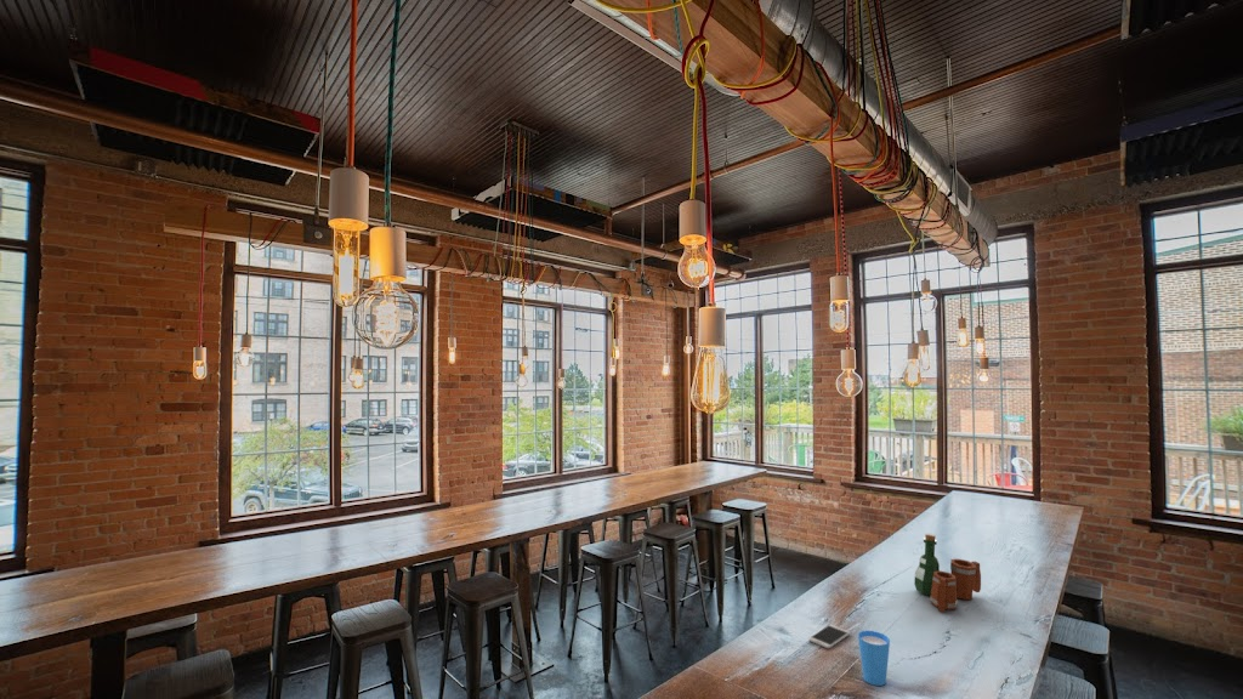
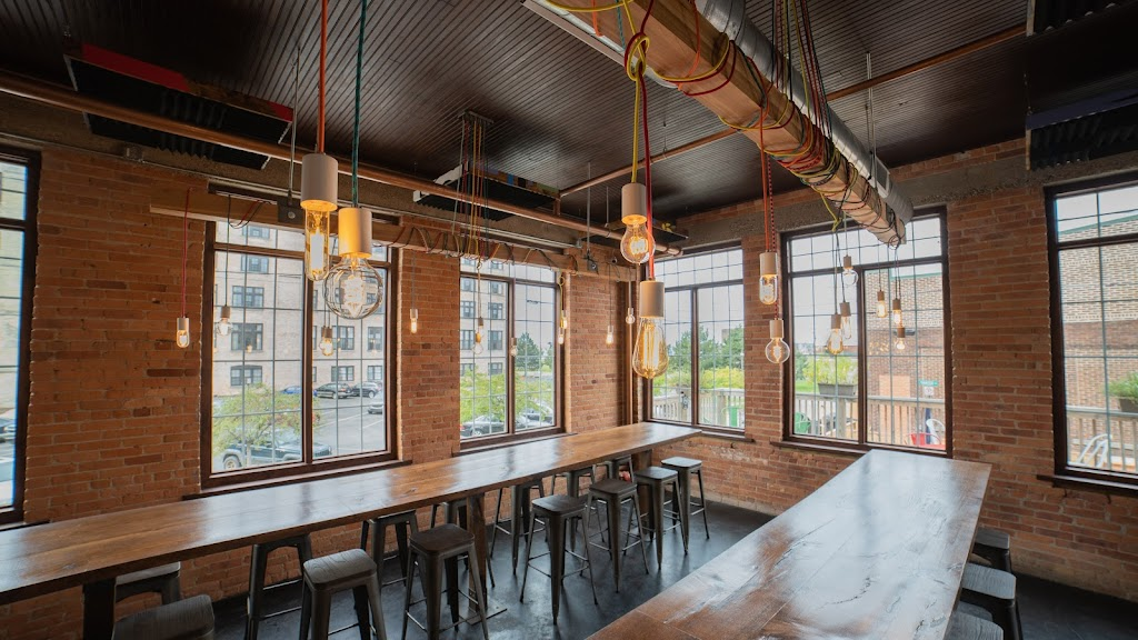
- cup [857,630,891,687]
- tavern set [913,533,982,613]
- smartphone [807,624,851,649]
